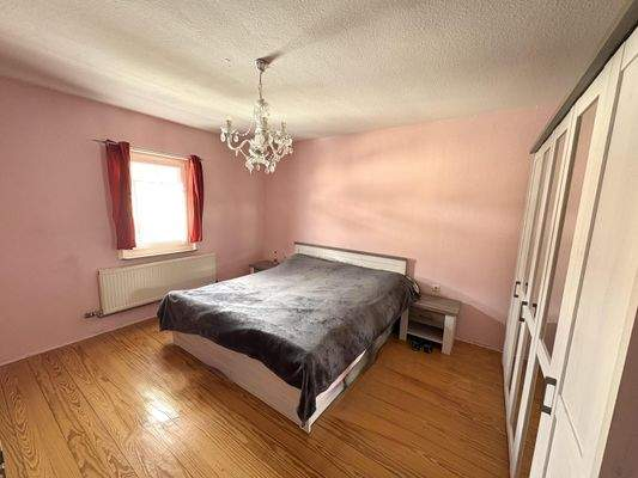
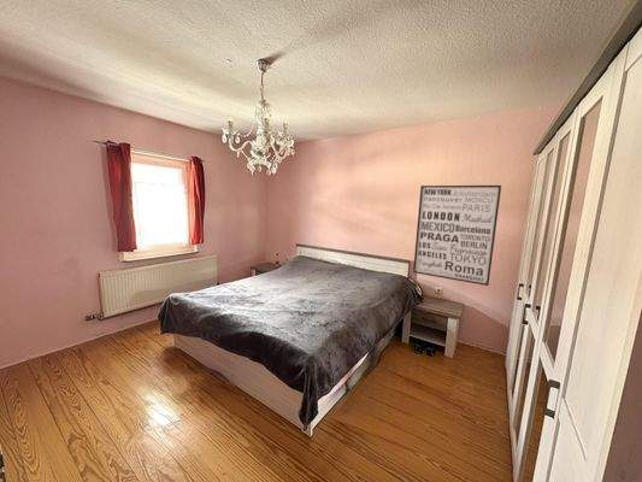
+ wall art [412,184,502,287]
